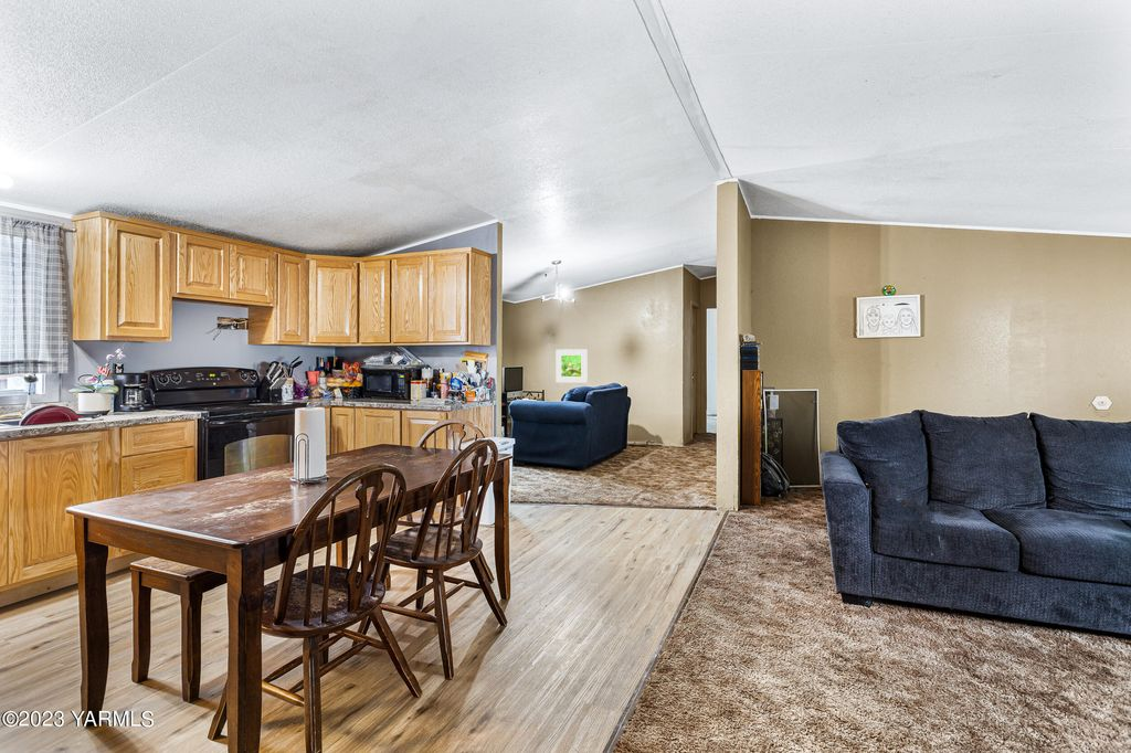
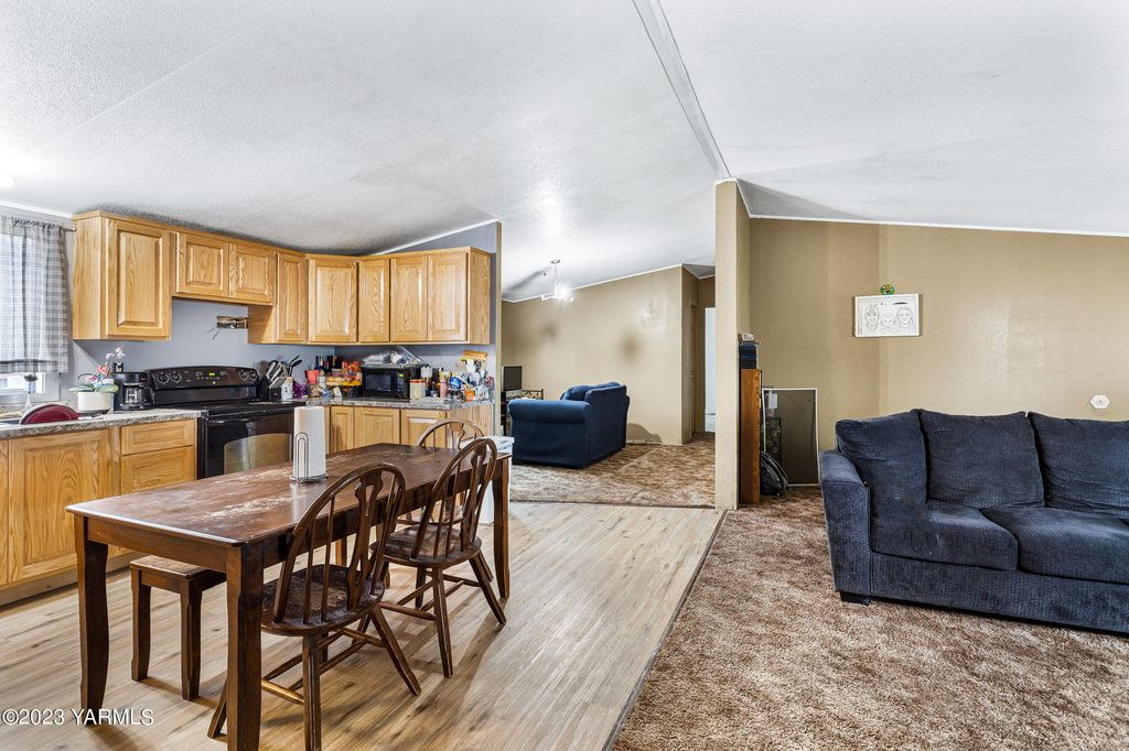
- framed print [556,348,589,383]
